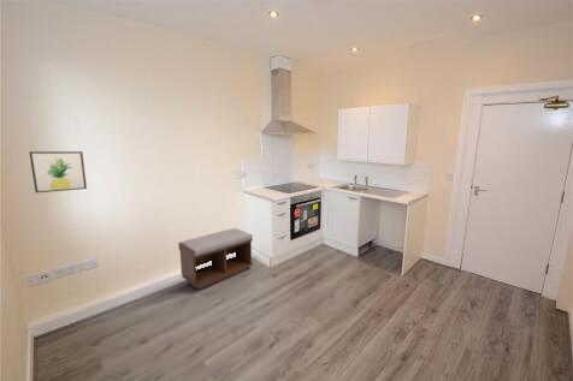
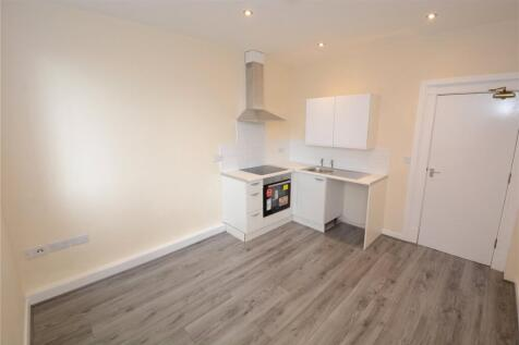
- wall art [28,150,88,194]
- bench [177,227,254,290]
